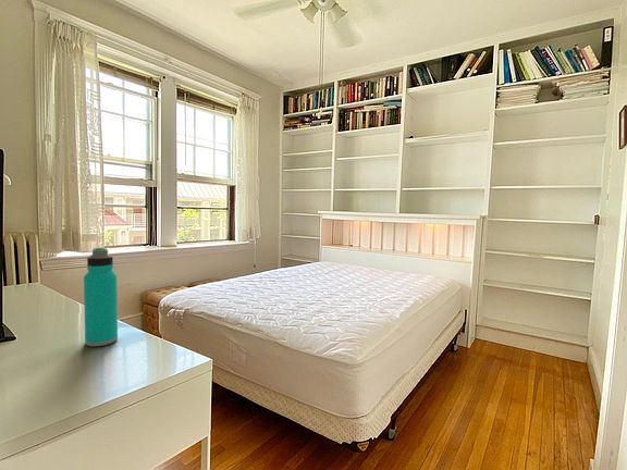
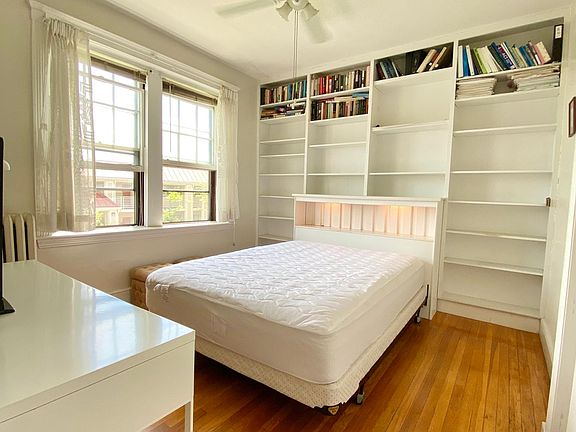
- water bottle [83,247,119,347]
